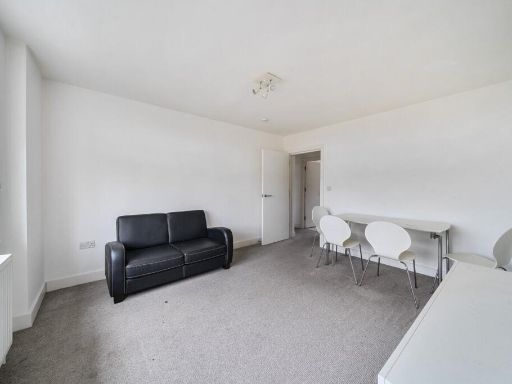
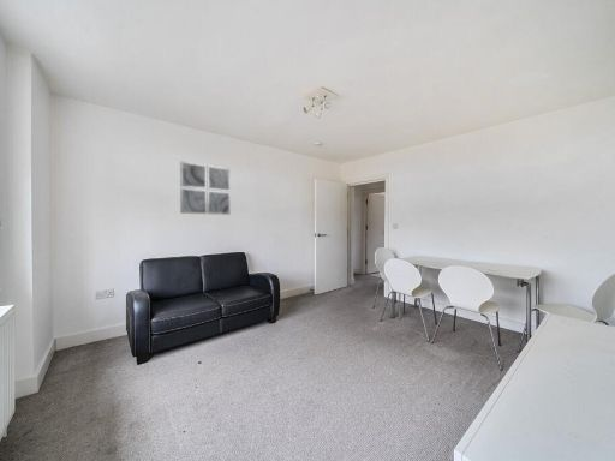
+ wall art [179,160,232,216]
